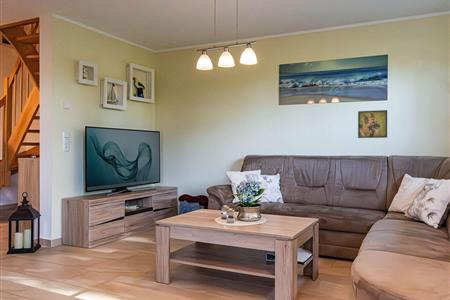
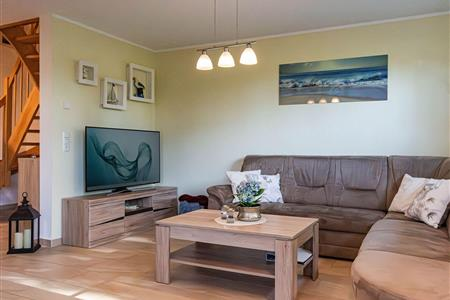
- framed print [357,109,388,139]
